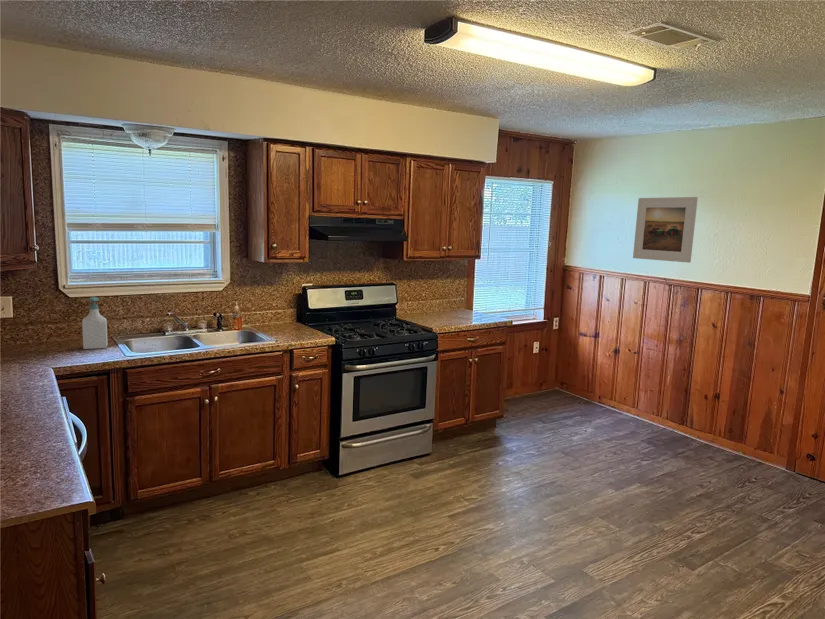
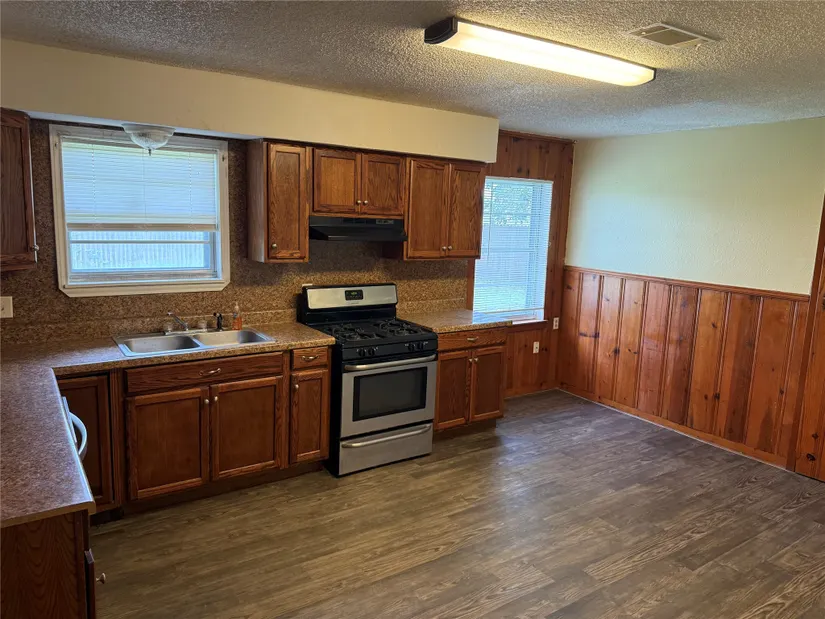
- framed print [632,196,699,264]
- soap bottle [81,296,109,350]
